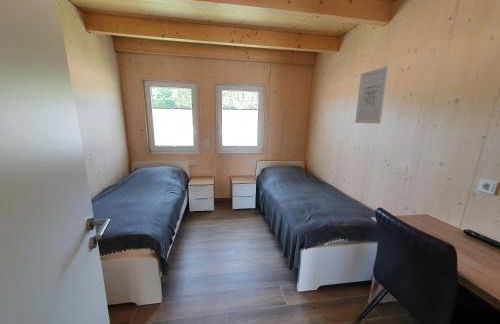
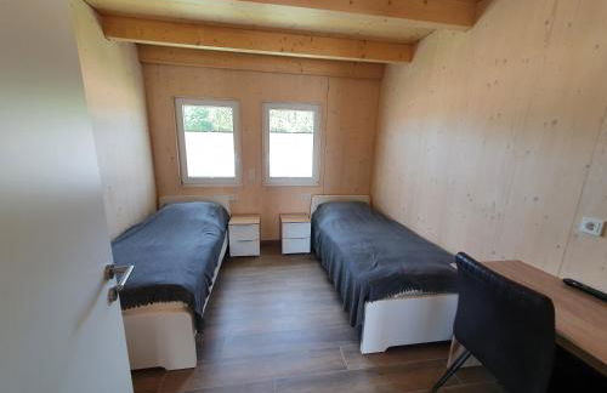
- wall art [354,65,390,125]
